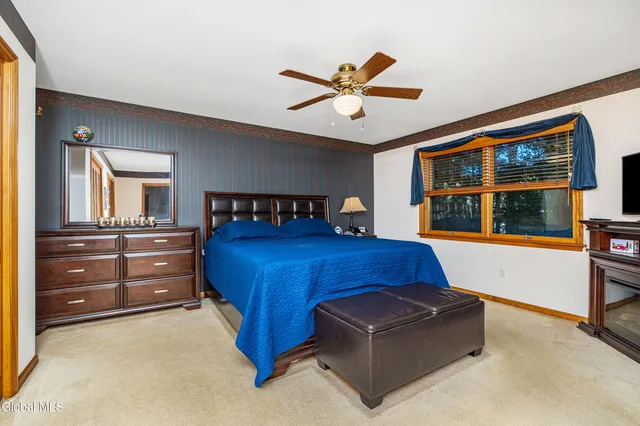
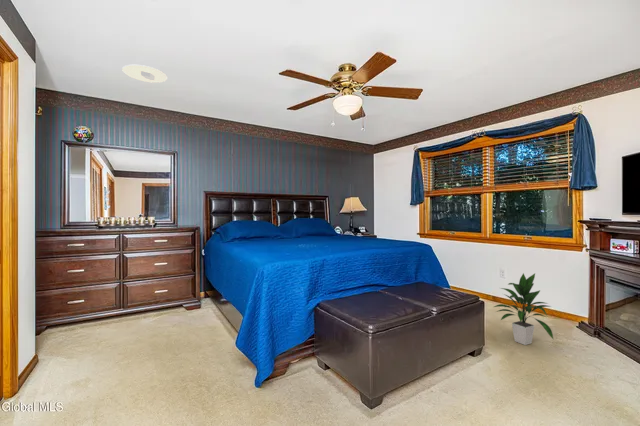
+ recessed light [121,64,168,84]
+ indoor plant [493,272,555,346]
